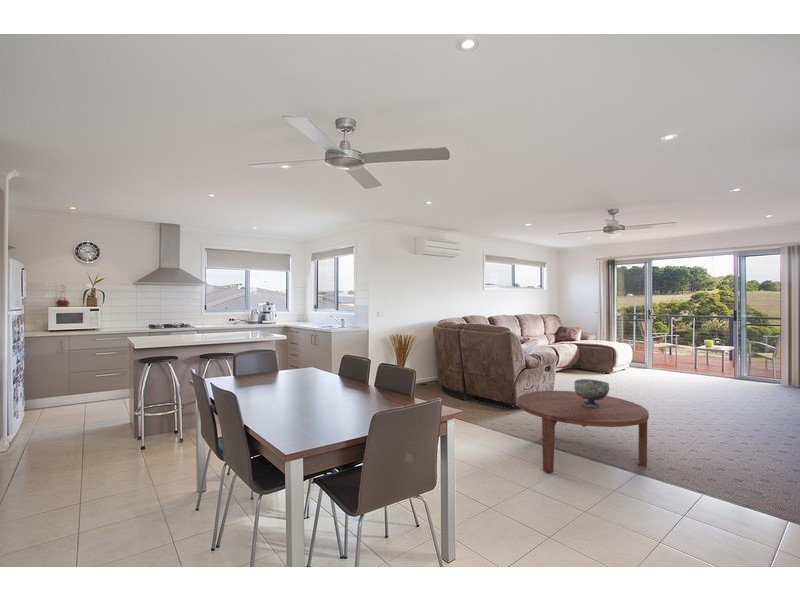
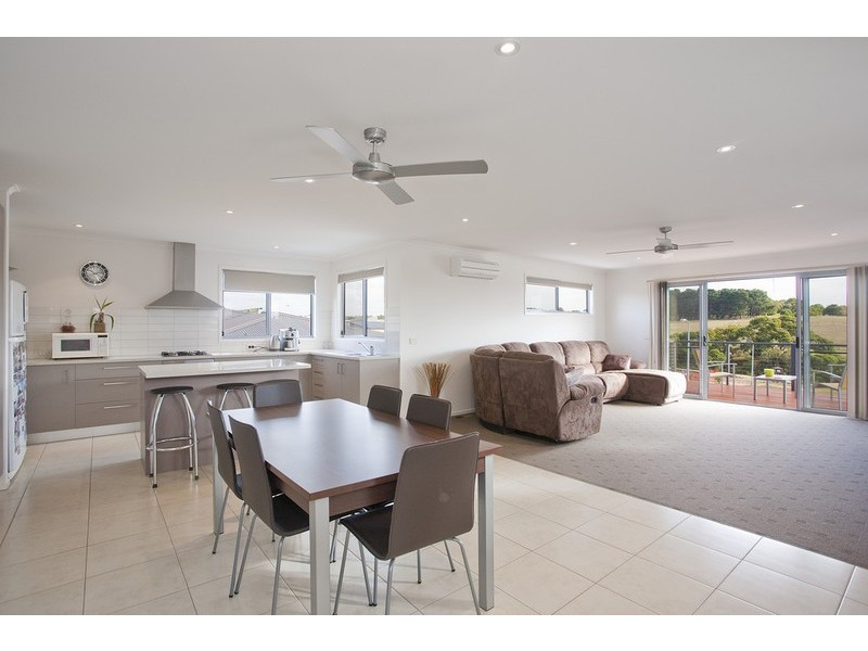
- decorative bowl [573,378,610,408]
- coffee table [516,390,650,474]
